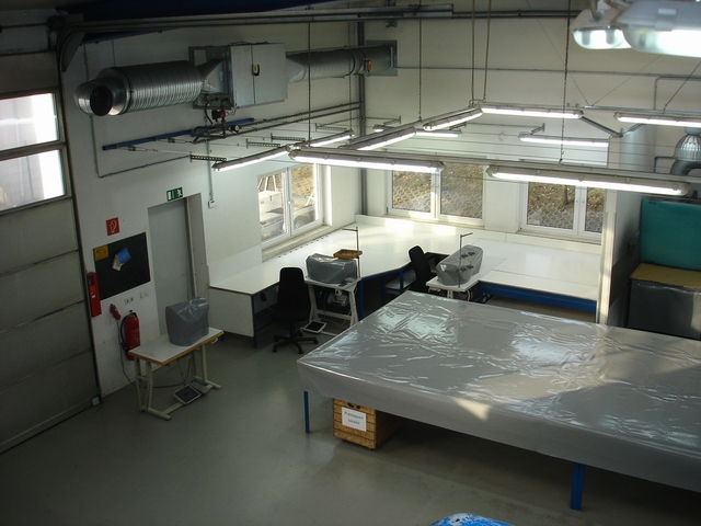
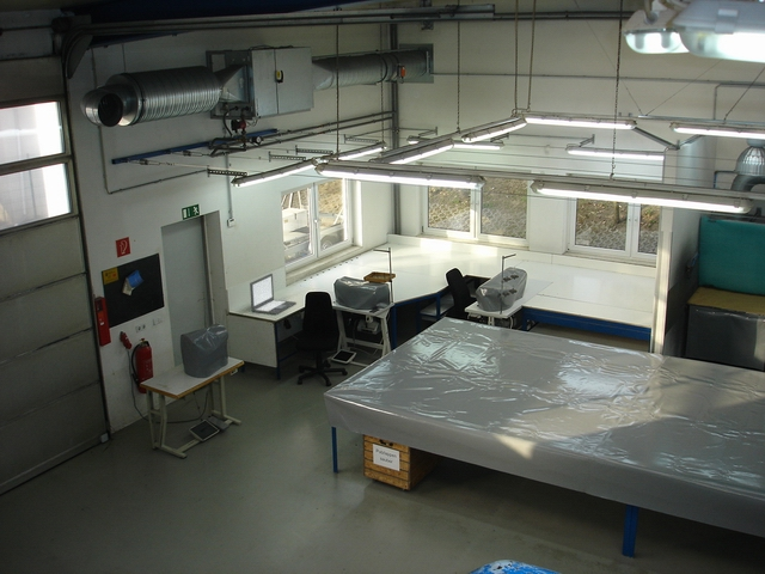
+ laptop [249,273,298,316]
